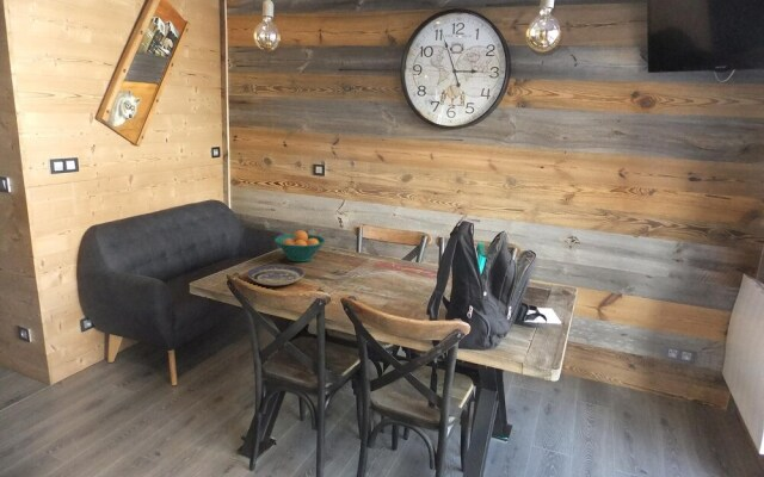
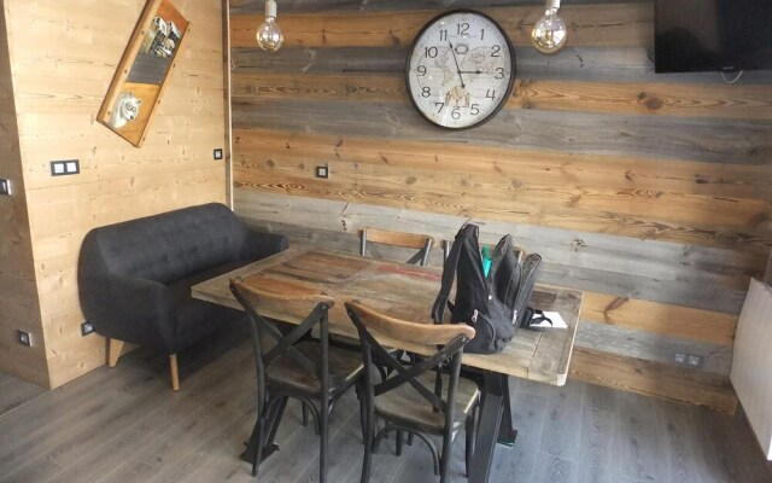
- fruit bowl [273,229,327,264]
- plate [246,264,306,286]
